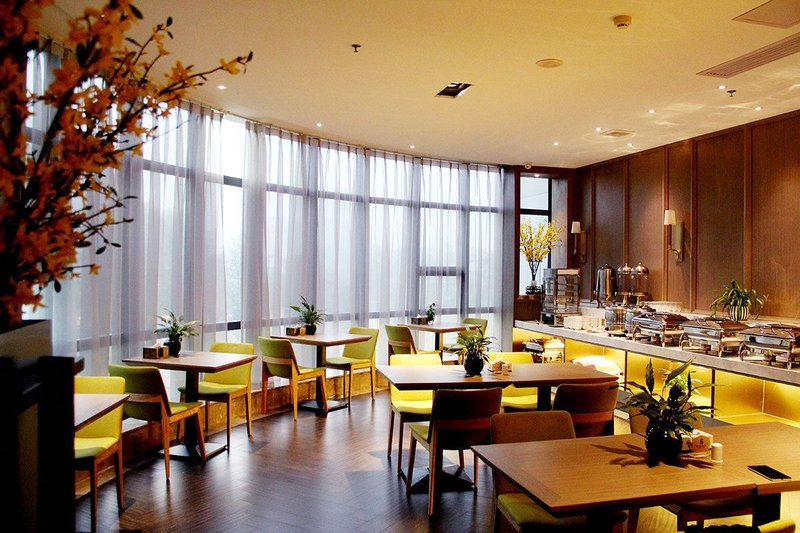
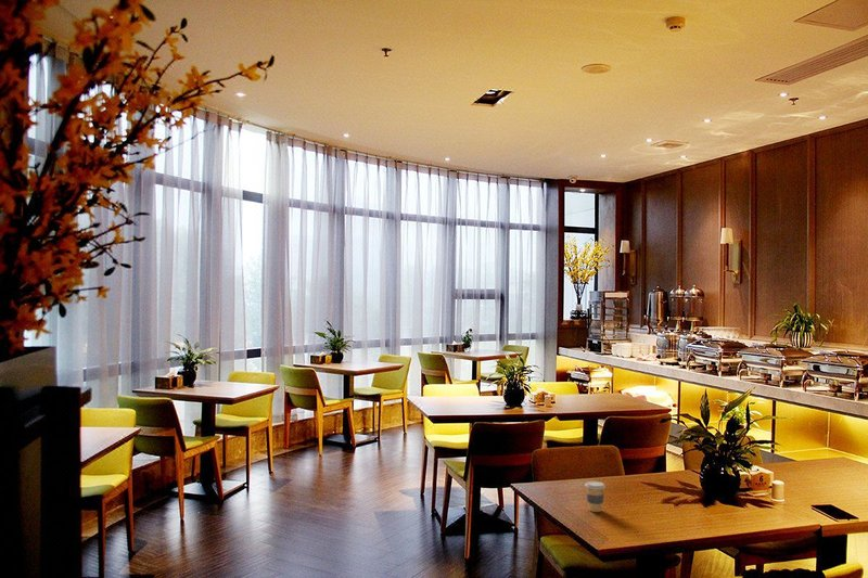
+ coffee cup [584,480,607,513]
